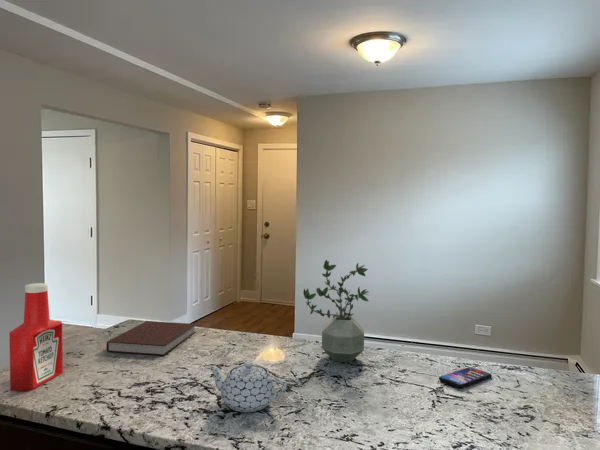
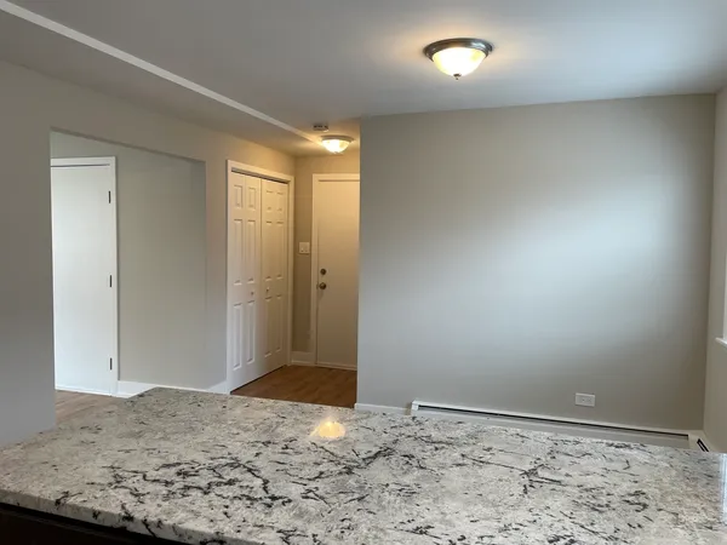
- notebook [105,320,197,356]
- potted plant [302,259,370,363]
- smartphone [438,366,493,389]
- soap bottle [8,282,64,393]
- teapot [206,361,288,413]
